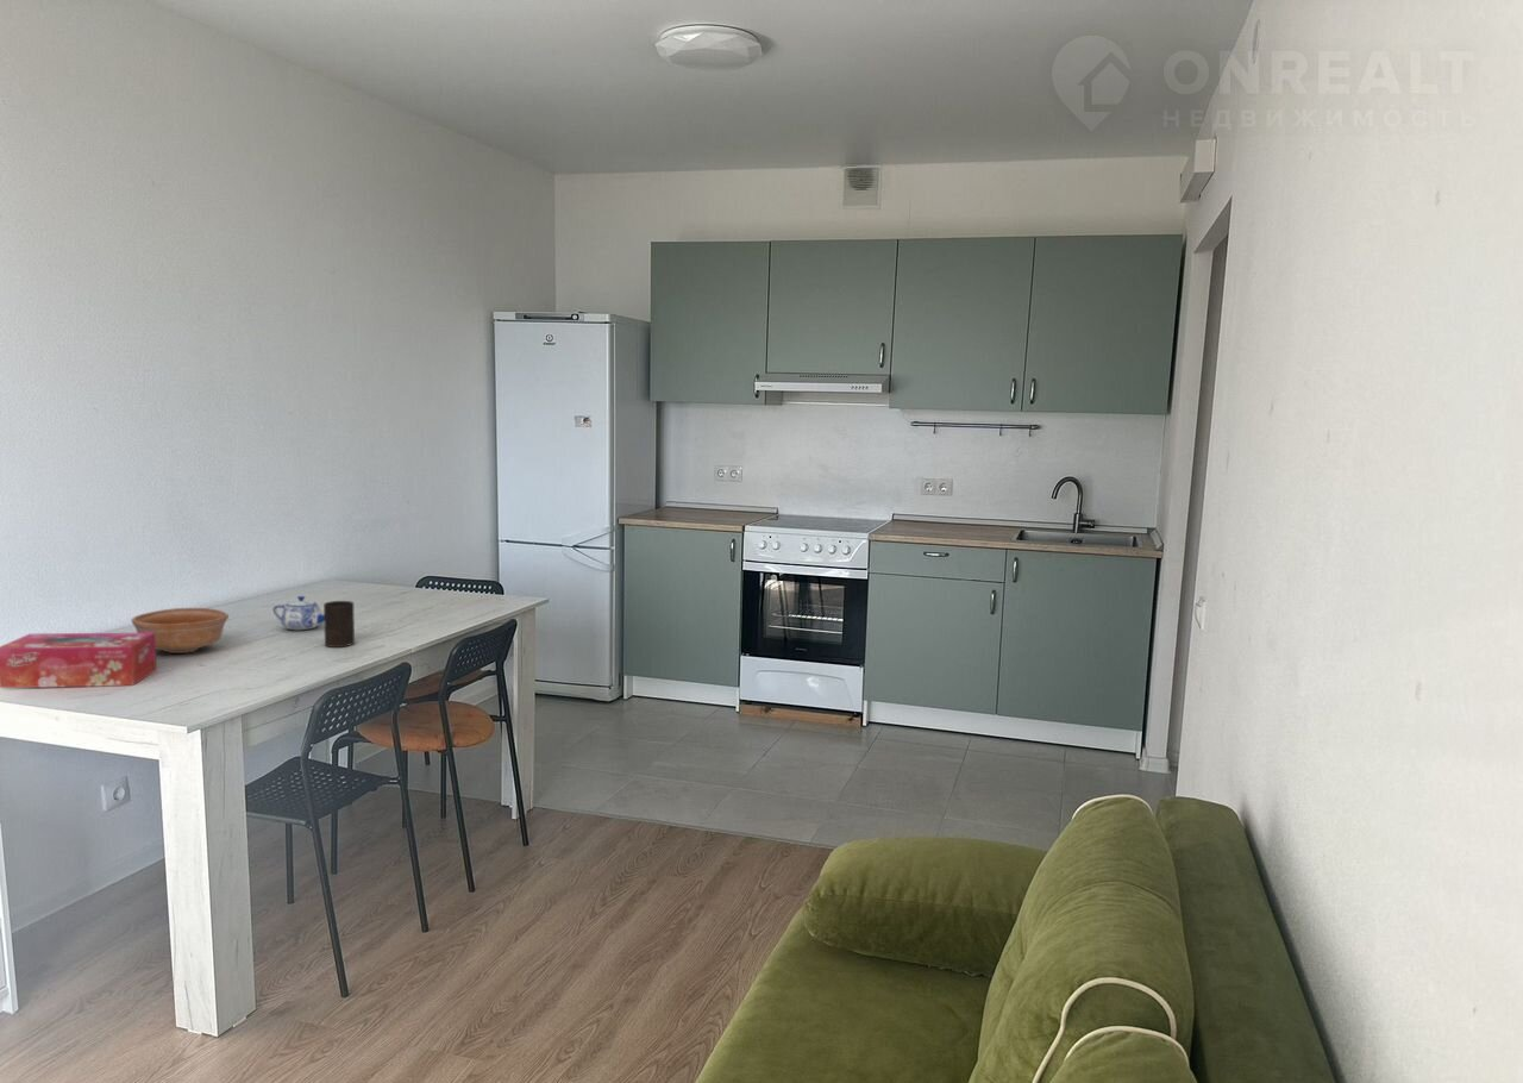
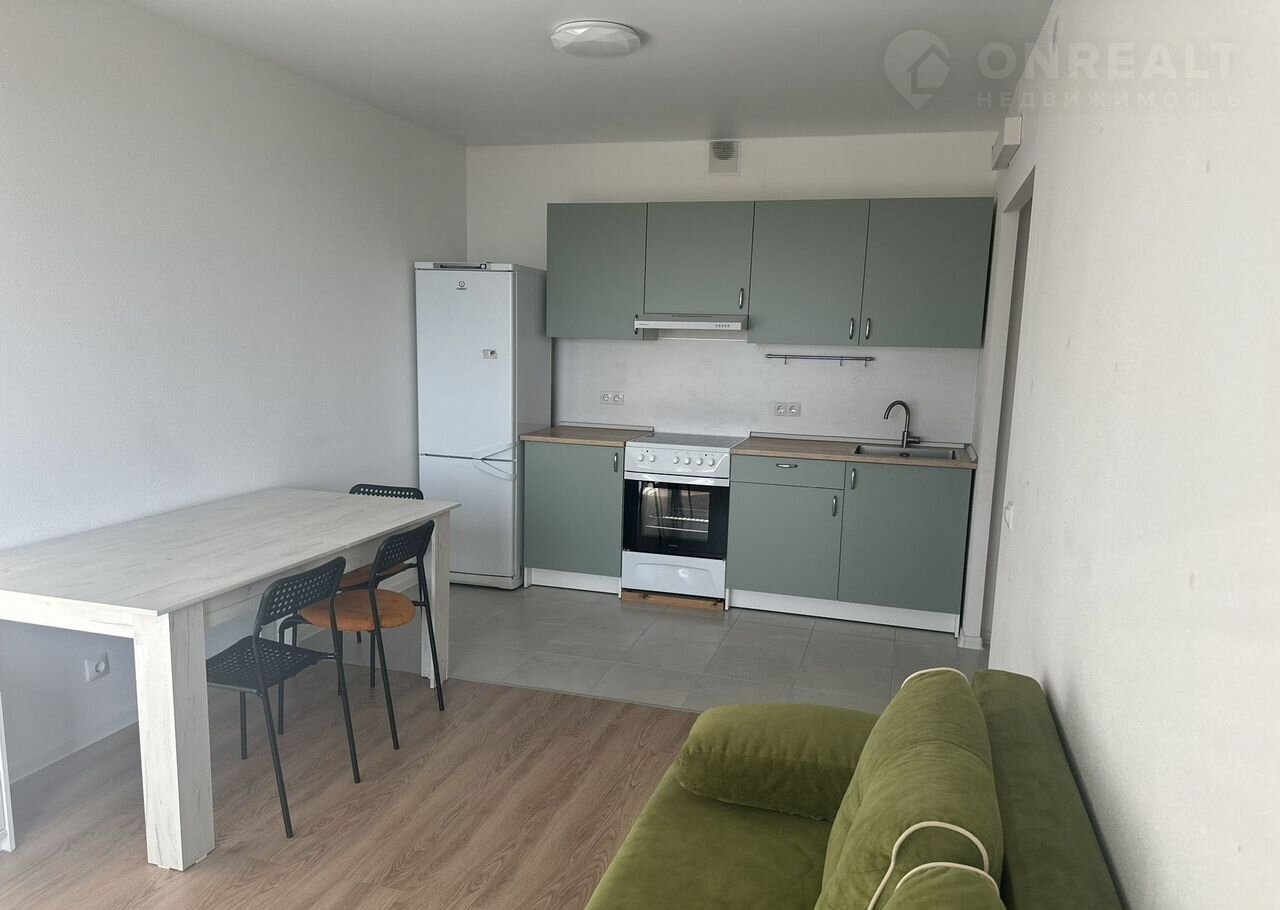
- teapot [272,595,325,631]
- bowl [130,607,230,655]
- cup [322,600,356,649]
- tissue box [0,632,157,689]
